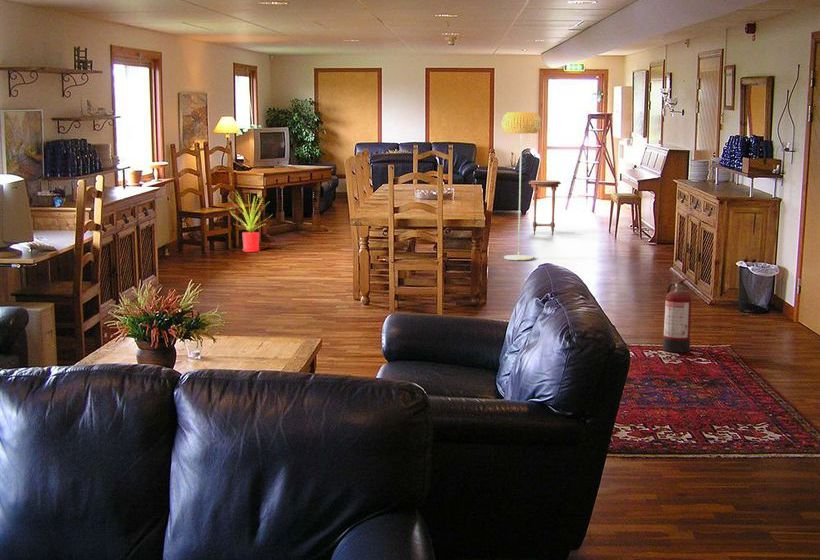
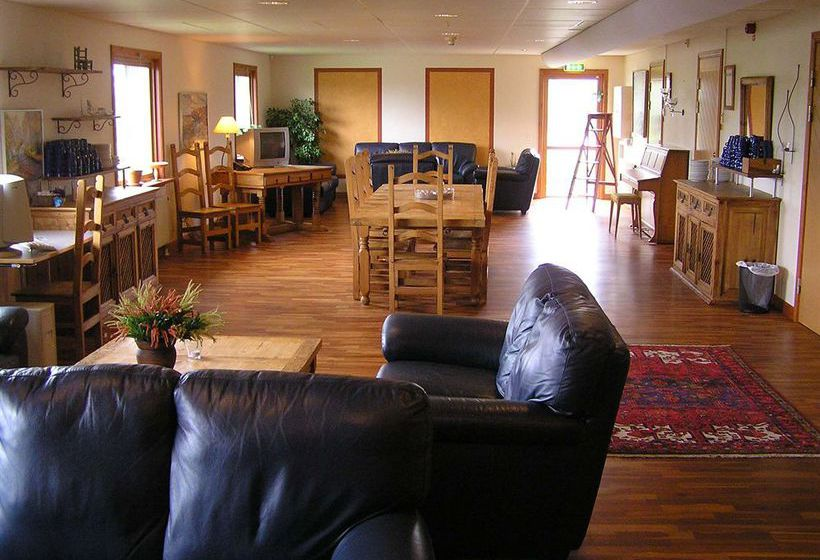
- side table [528,179,562,236]
- house plant [226,189,274,253]
- floor lamp [501,111,542,261]
- fire extinguisher [662,277,692,354]
